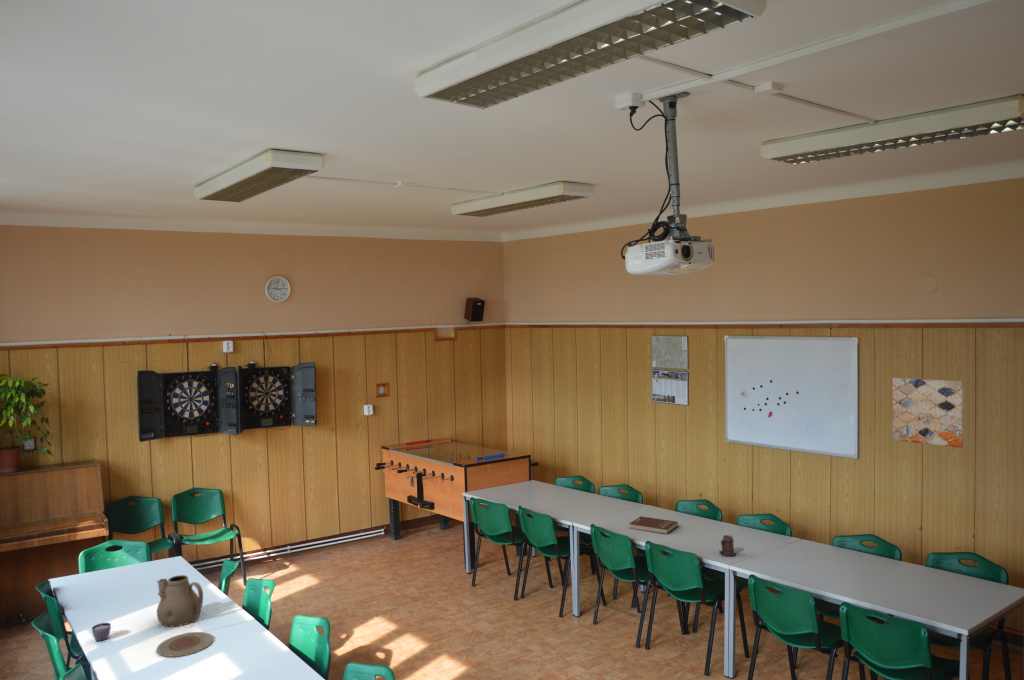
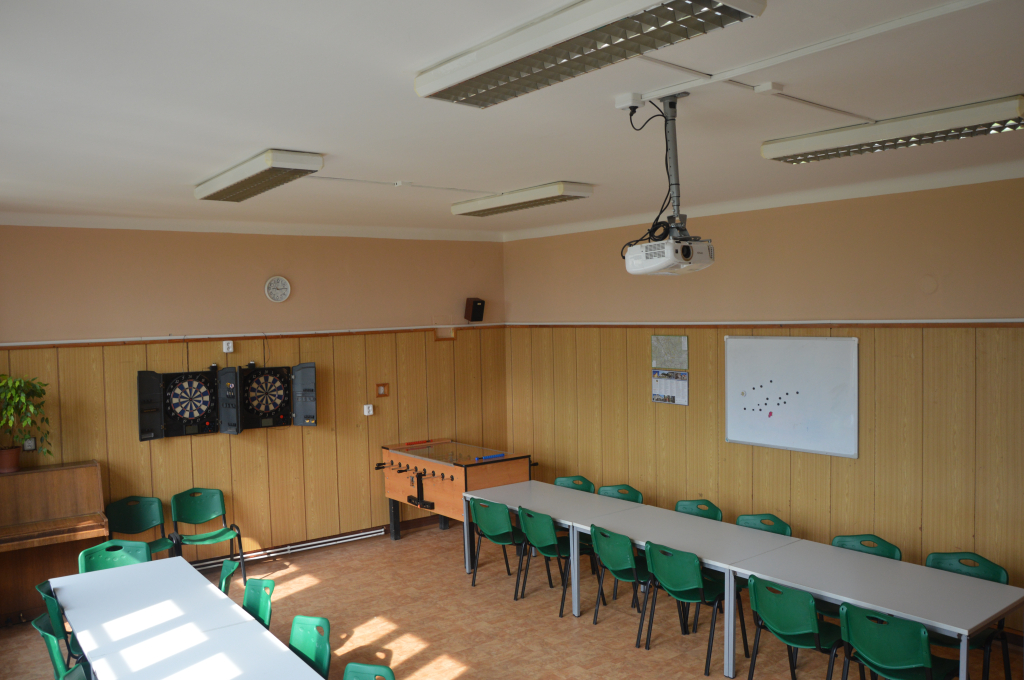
- mug [718,534,737,557]
- book [628,515,679,535]
- teapot [156,574,204,628]
- plate [156,631,214,658]
- wall art [891,377,965,449]
- cup [91,622,112,642]
